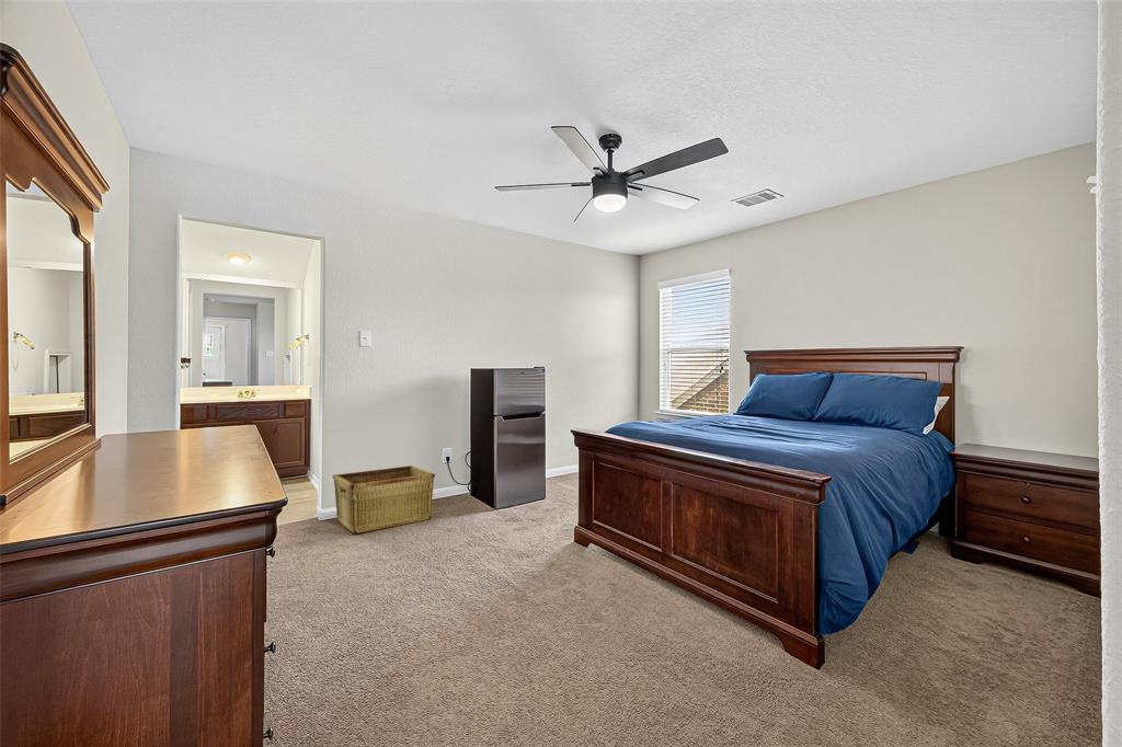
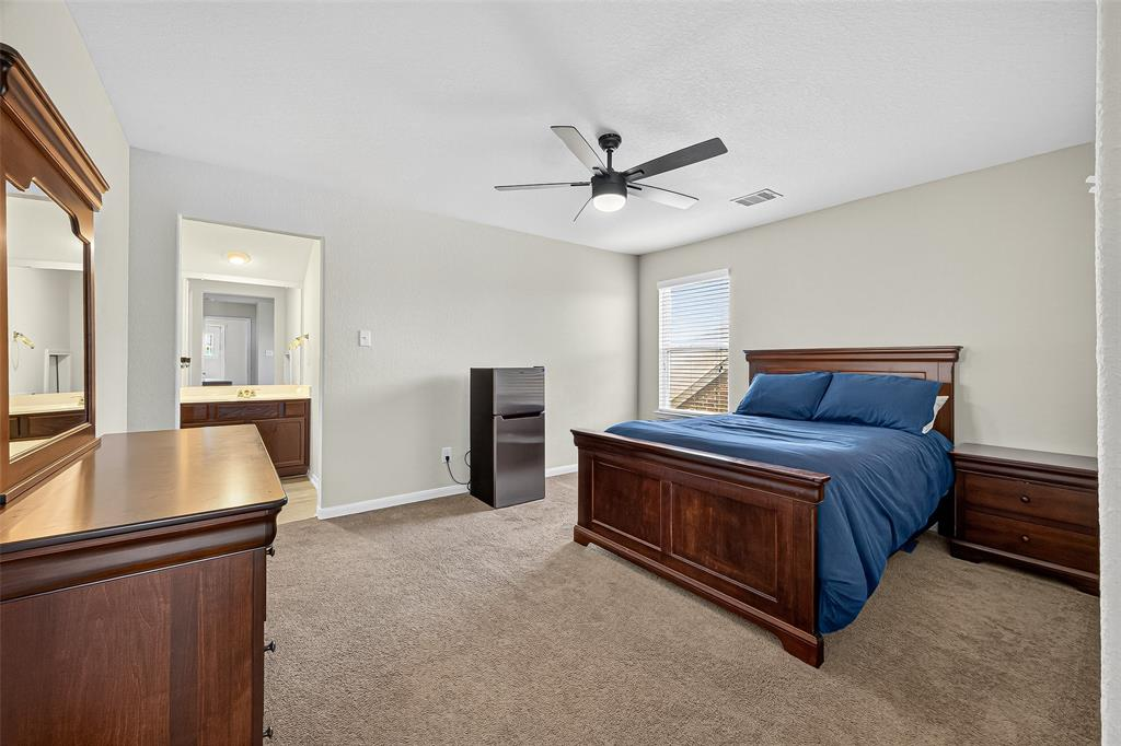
- hamper [332,464,436,535]
